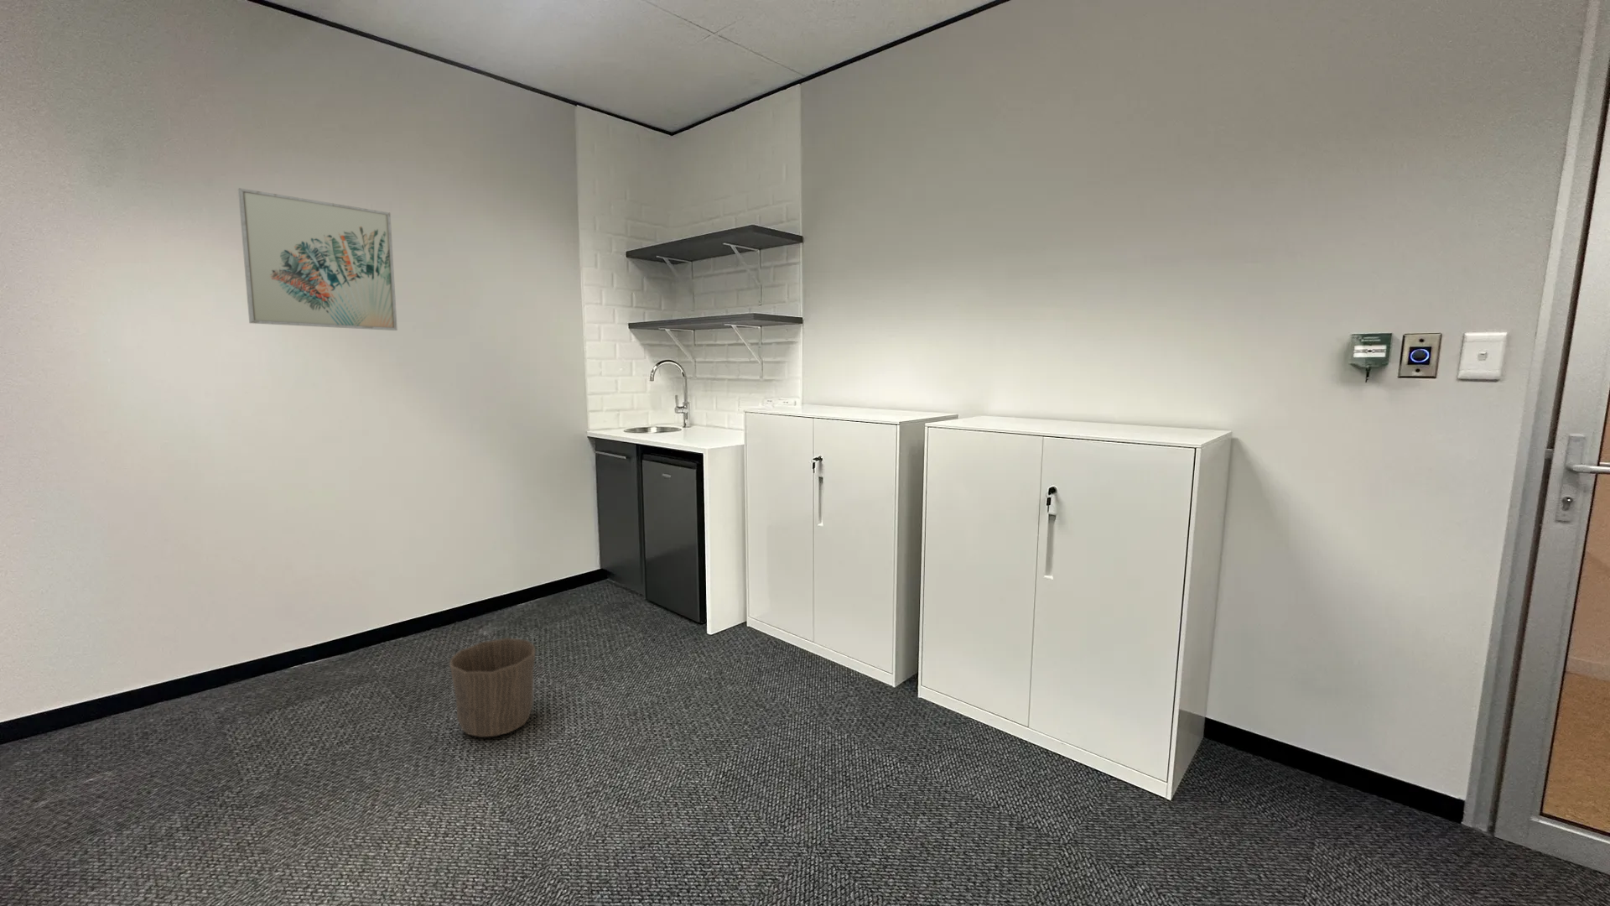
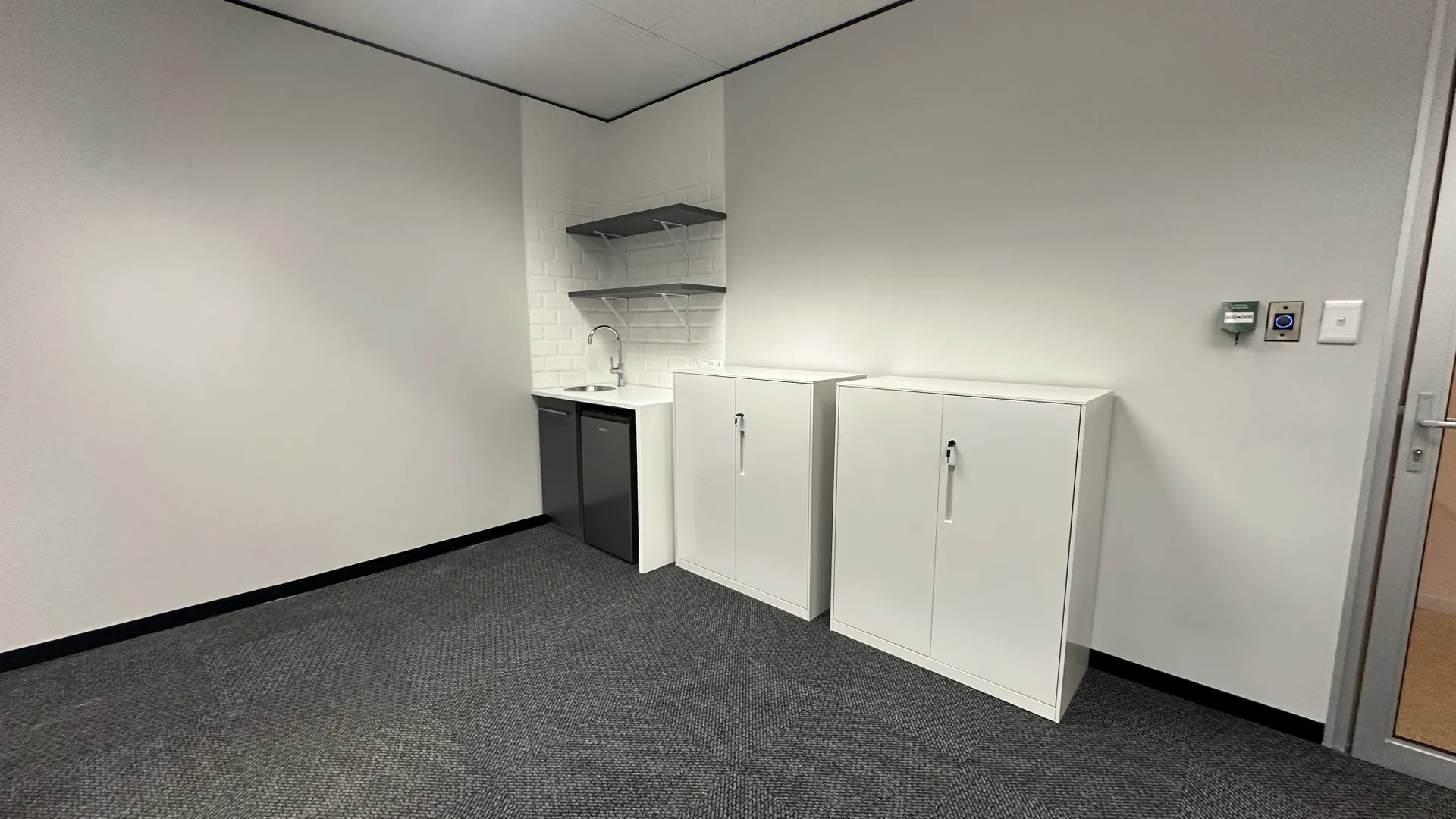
- wall art [238,187,398,332]
- waste basket [449,637,536,738]
